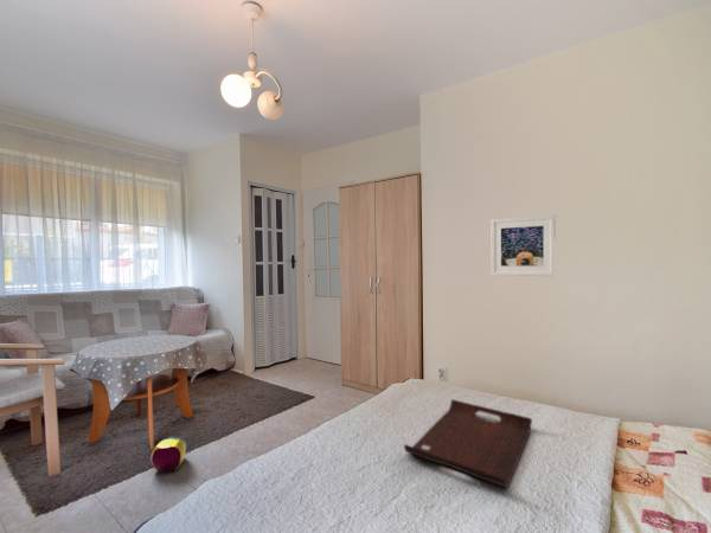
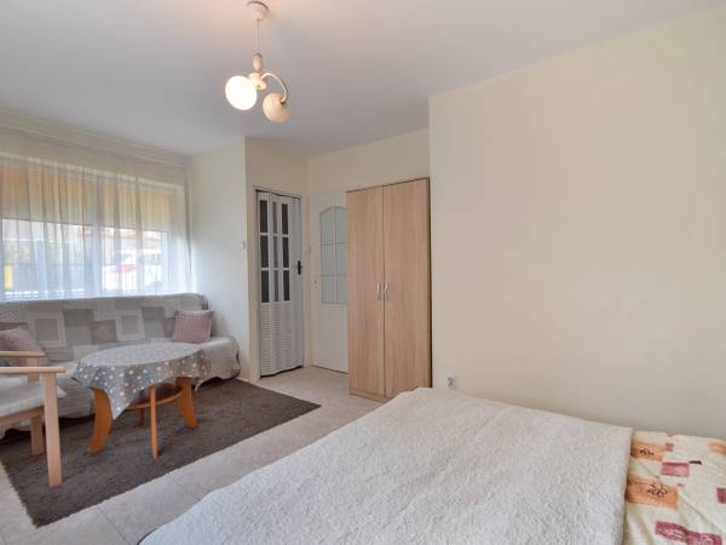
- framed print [489,214,557,277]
- ball [149,436,187,474]
- serving tray [403,398,533,488]
